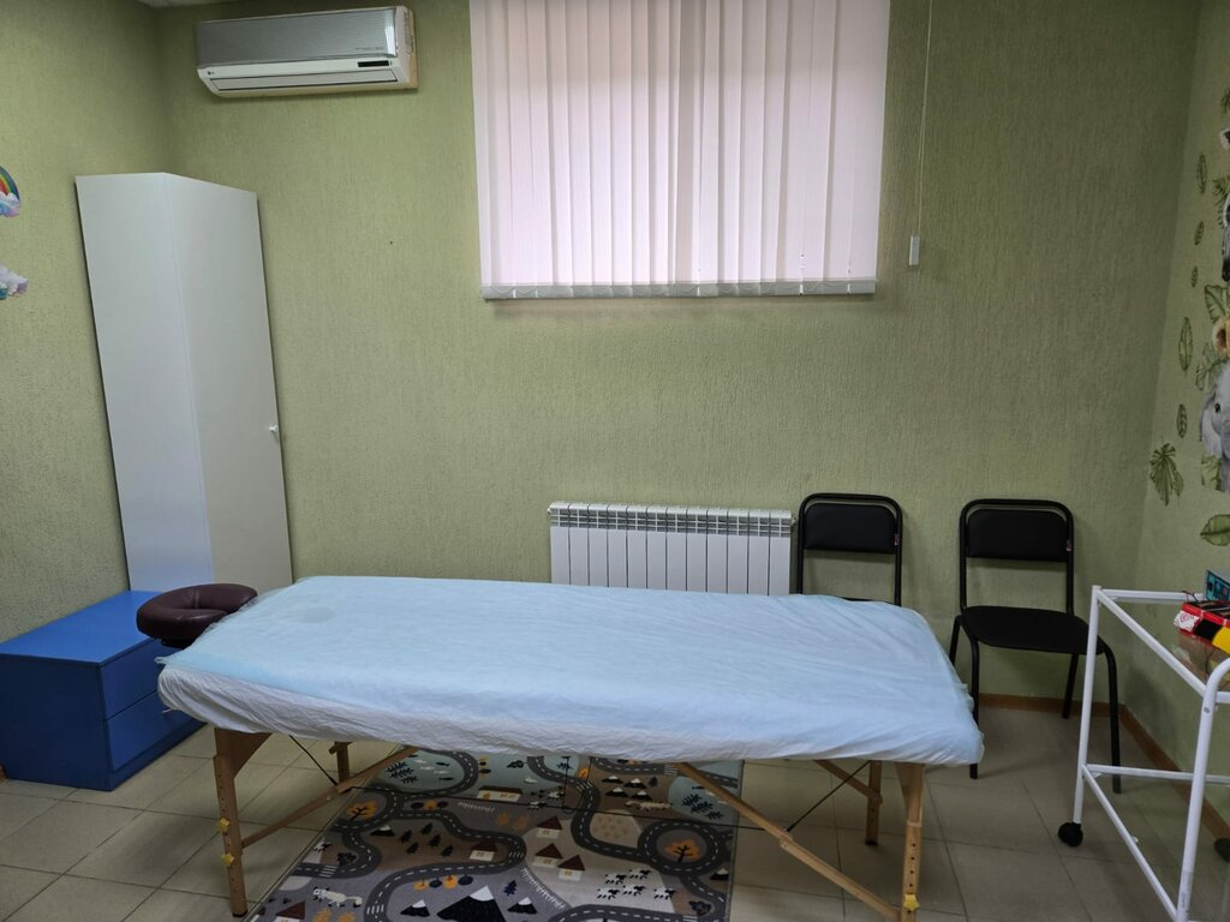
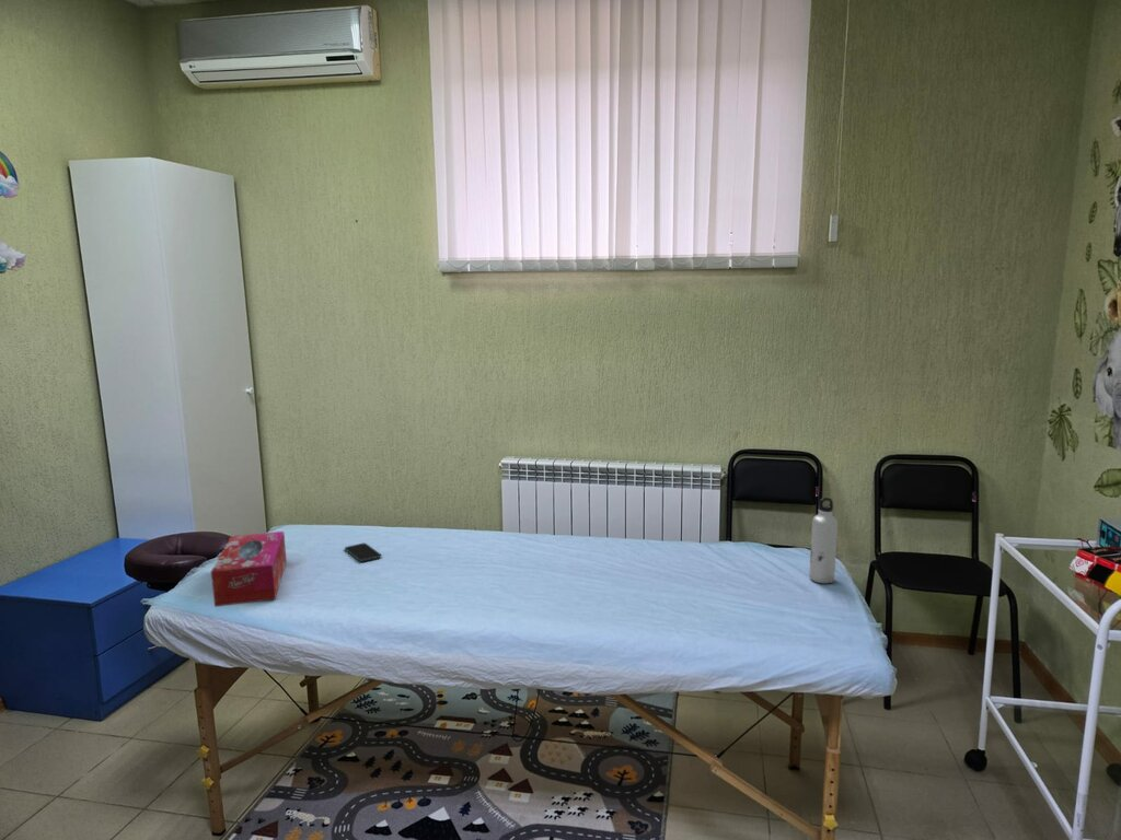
+ smartphone [344,542,382,563]
+ water bottle [808,497,839,584]
+ tissue box [210,530,288,608]
